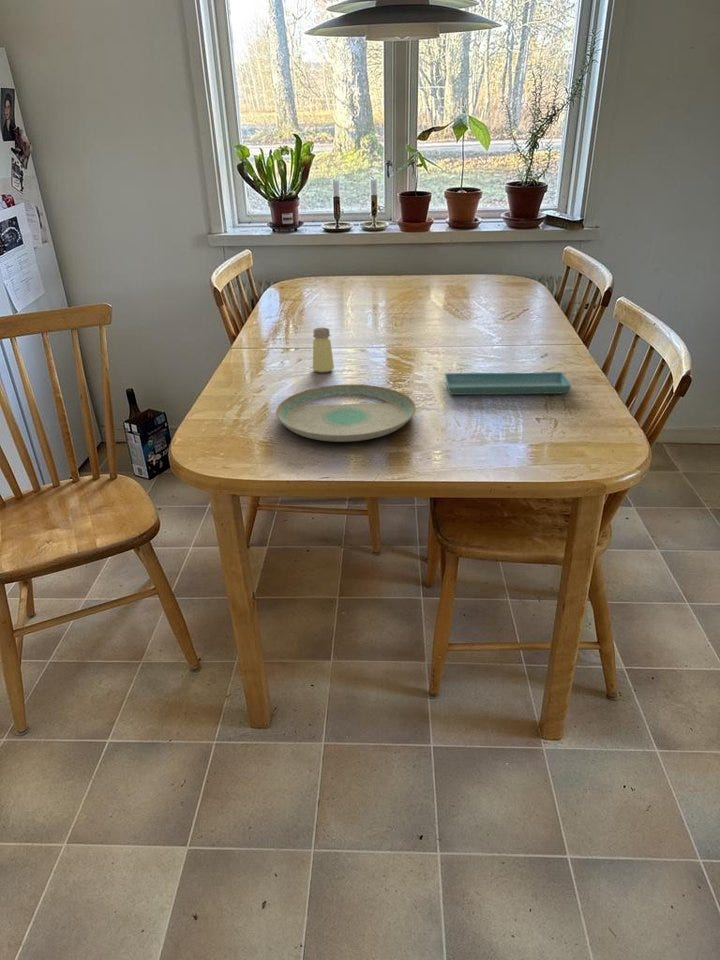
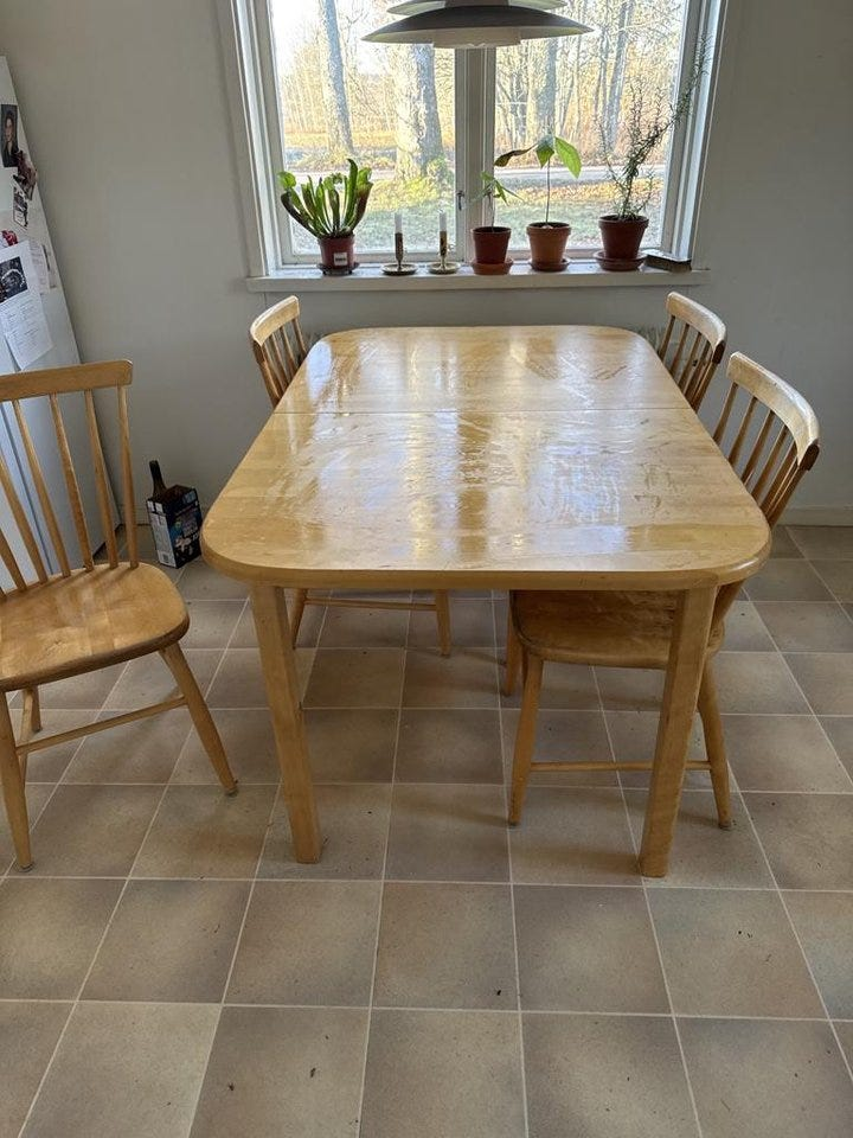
- saucer [443,371,573,396]
- plate [275,383,417,443]
- saltshaker [312,326,335,373]
